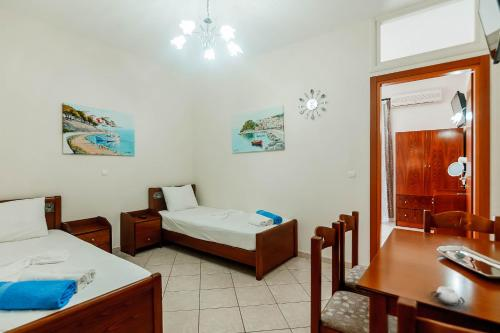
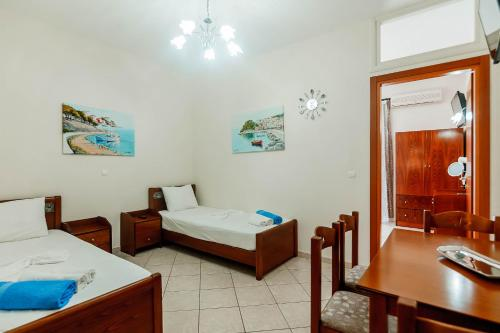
- cup [430,286,466,306]
